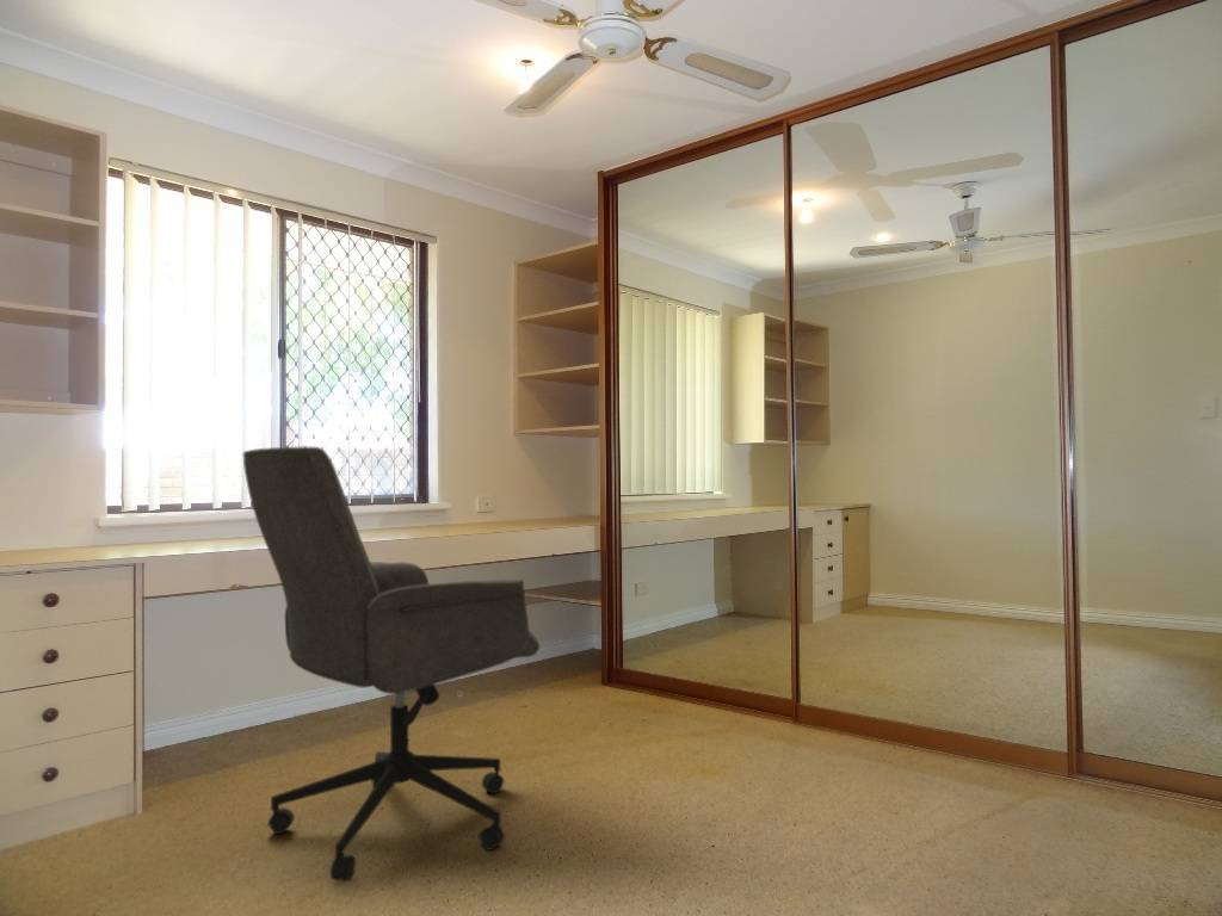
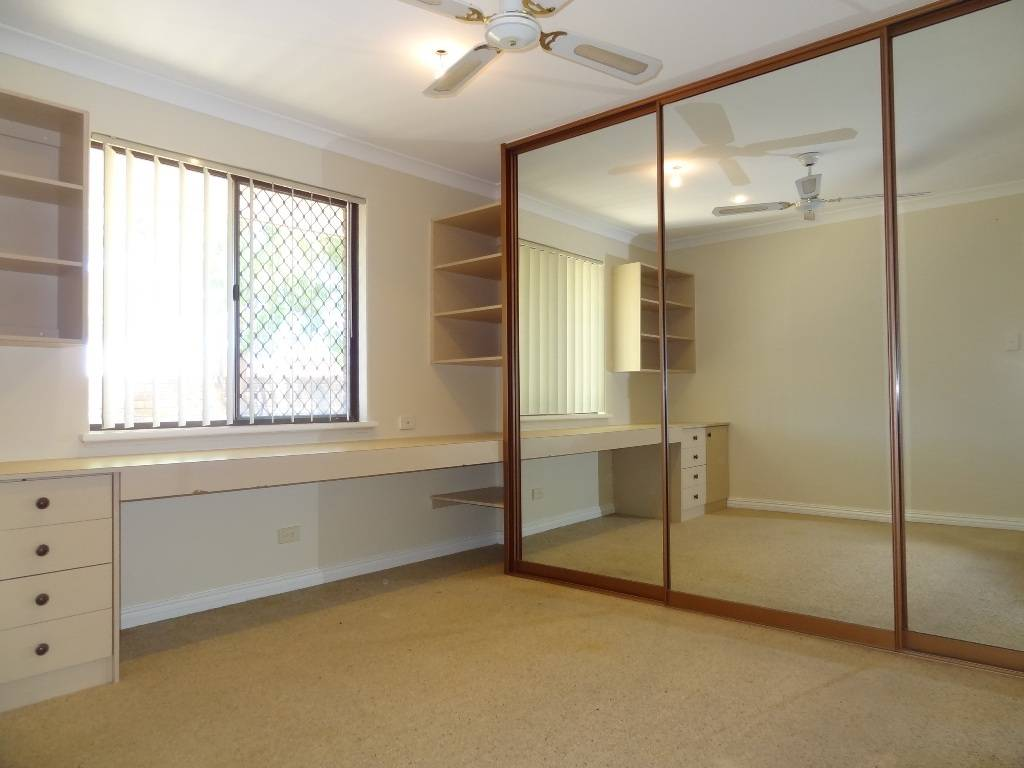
- office chair [242,446,541,883]
